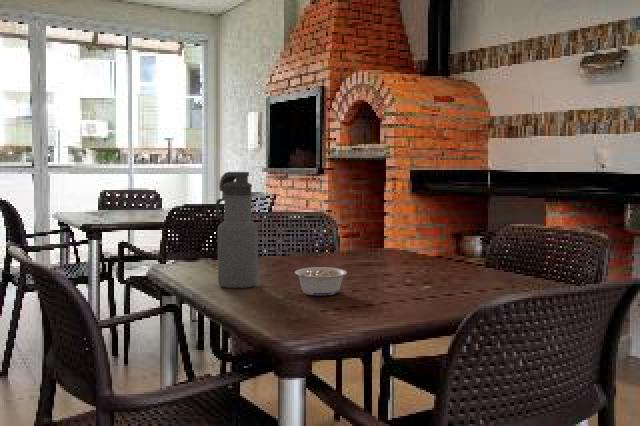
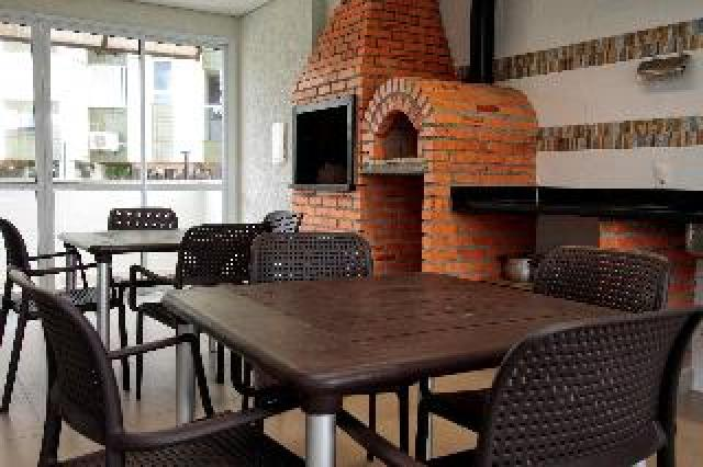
- water bottle [215,171,259,289]
- legume [293,266,348,297]
